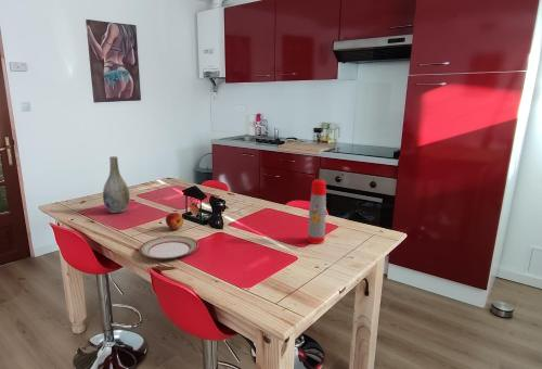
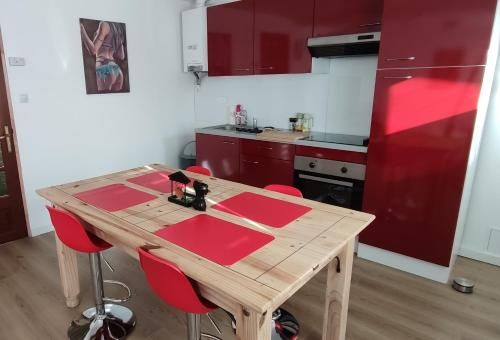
- vase [102,155,130,214]
- water bottle [307,178,327,245]
- apple [165,212,184,230]
- plate [139,234,199,259]
